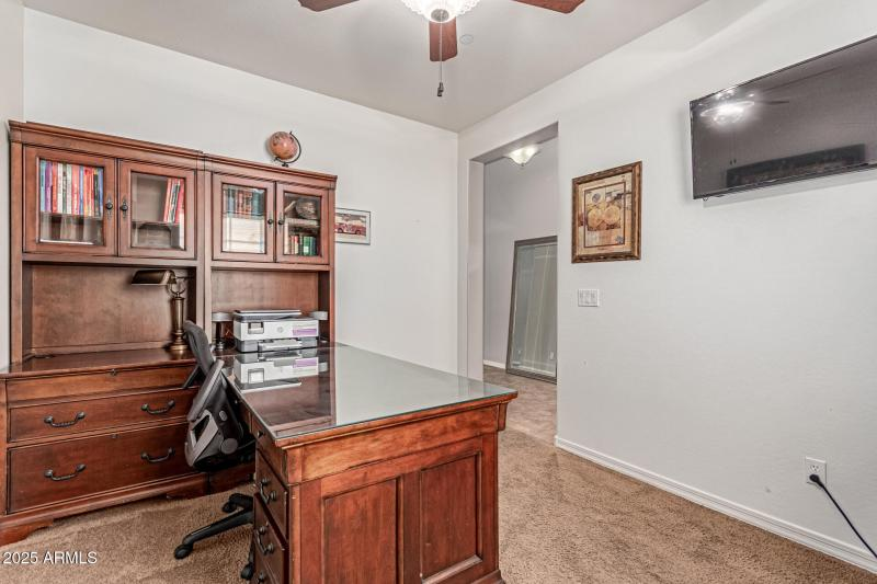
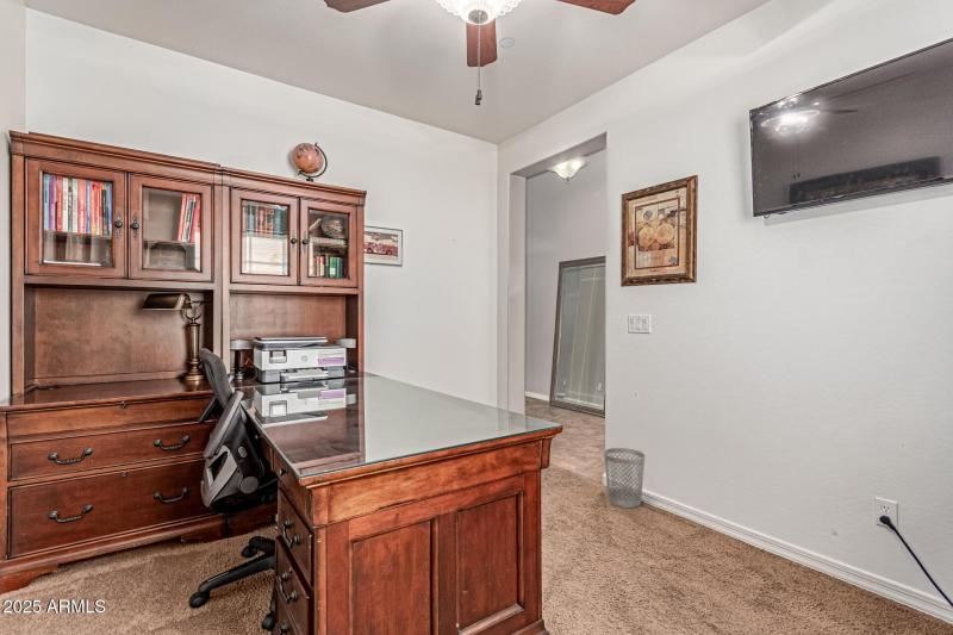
+ wastebasket [603,447,646,509]
